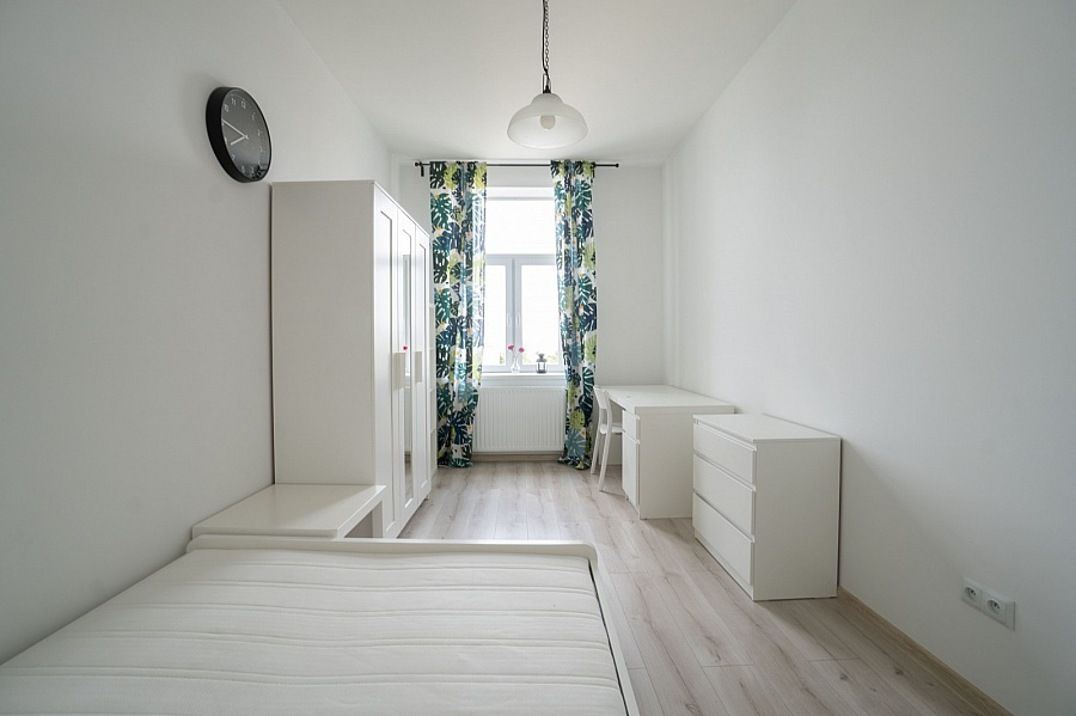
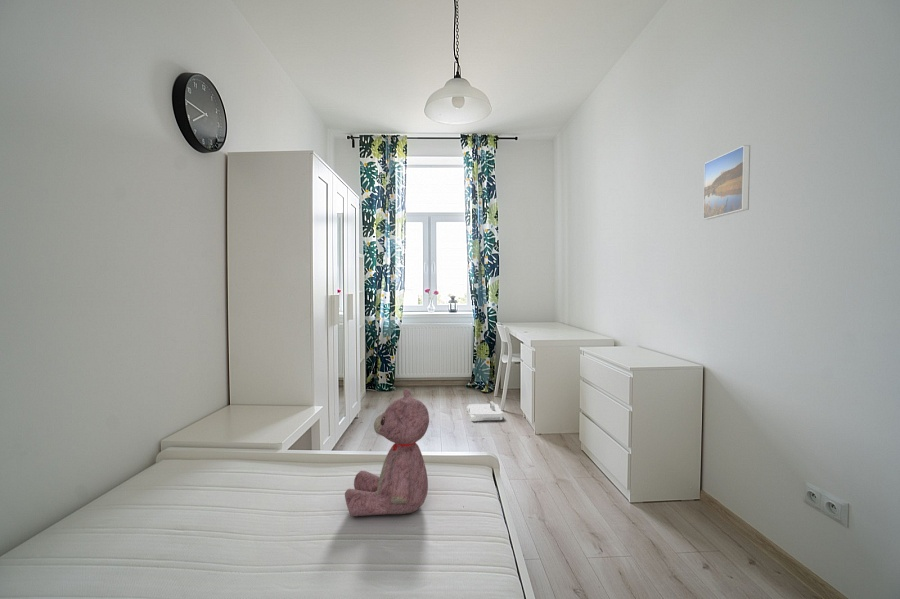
+ teddy bear [344,388,430,517]
+ robot vacuum [466,400,504,422]
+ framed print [702,144,751,221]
